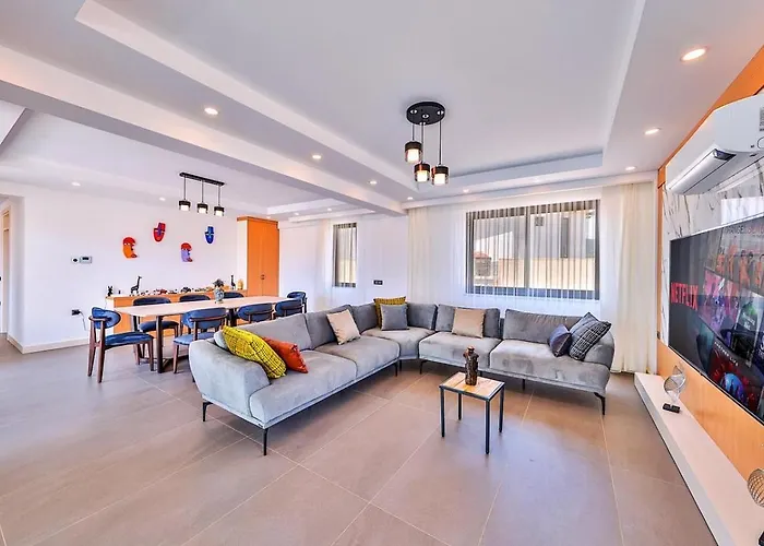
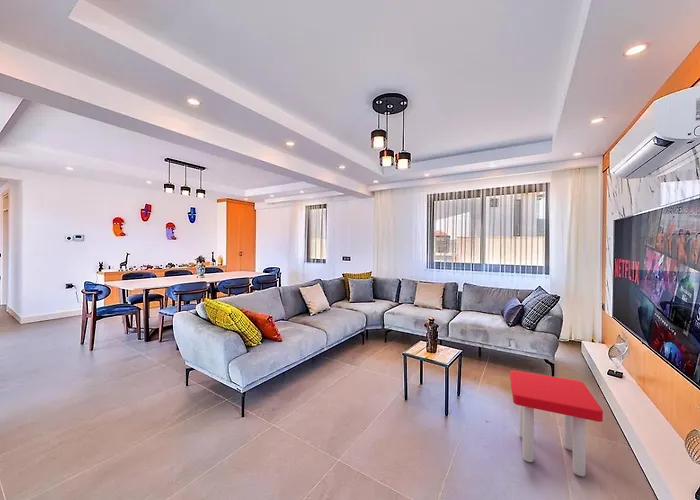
+ stool [509,369,604,477]
